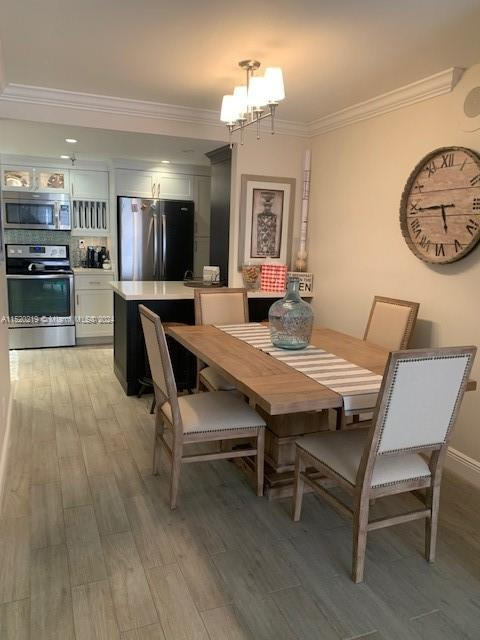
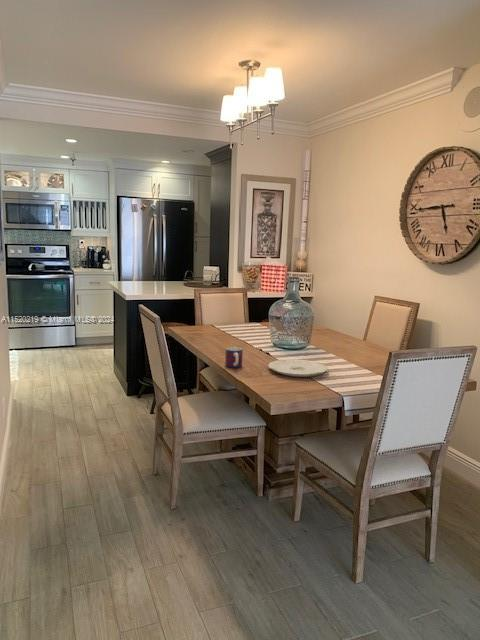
+ mug [224,346,244,369]
+ plate [267,358,328,378]
